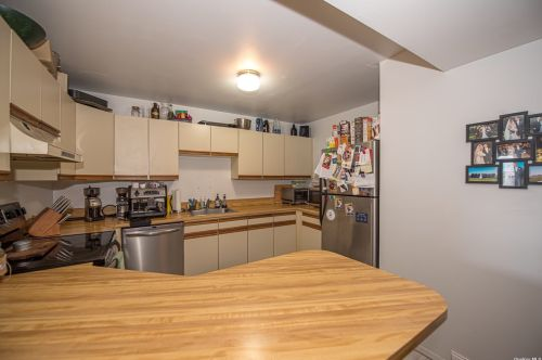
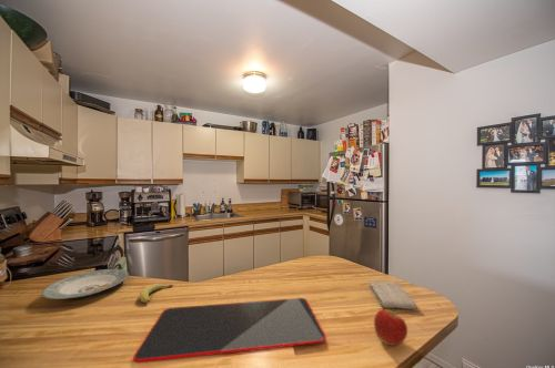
+ plate [40,268,130,300]
+ fruit [139,283,174,304]
+ cutting board [132,297,327,364]
+ apple [373,307,408,347]
+ washcloth [369,279,418,310]
